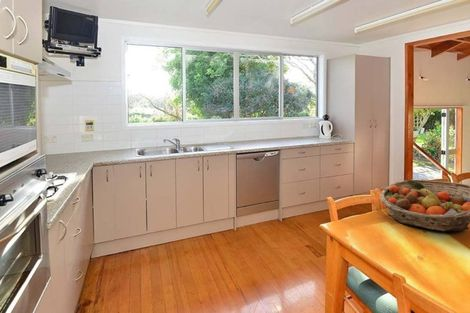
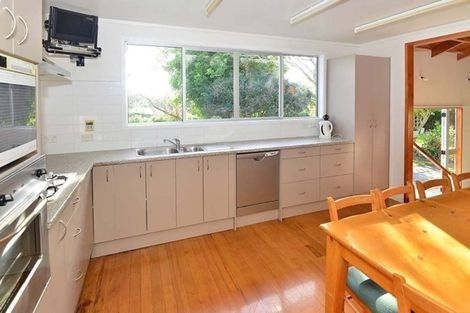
- fruit basket [379,179,470,232]
